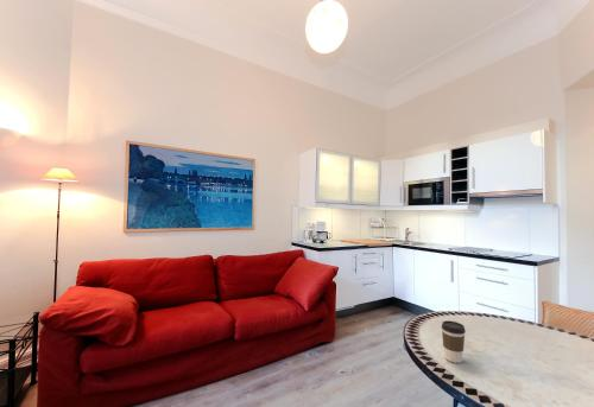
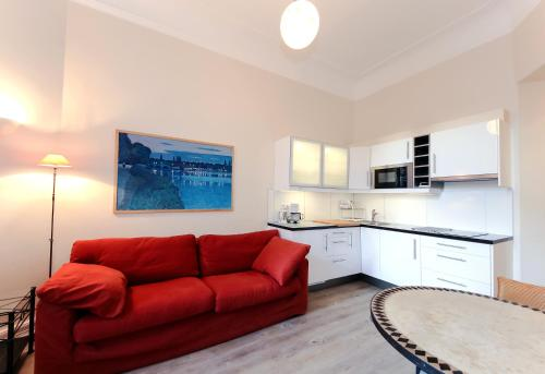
- coffee cup [441,319,467,364]
